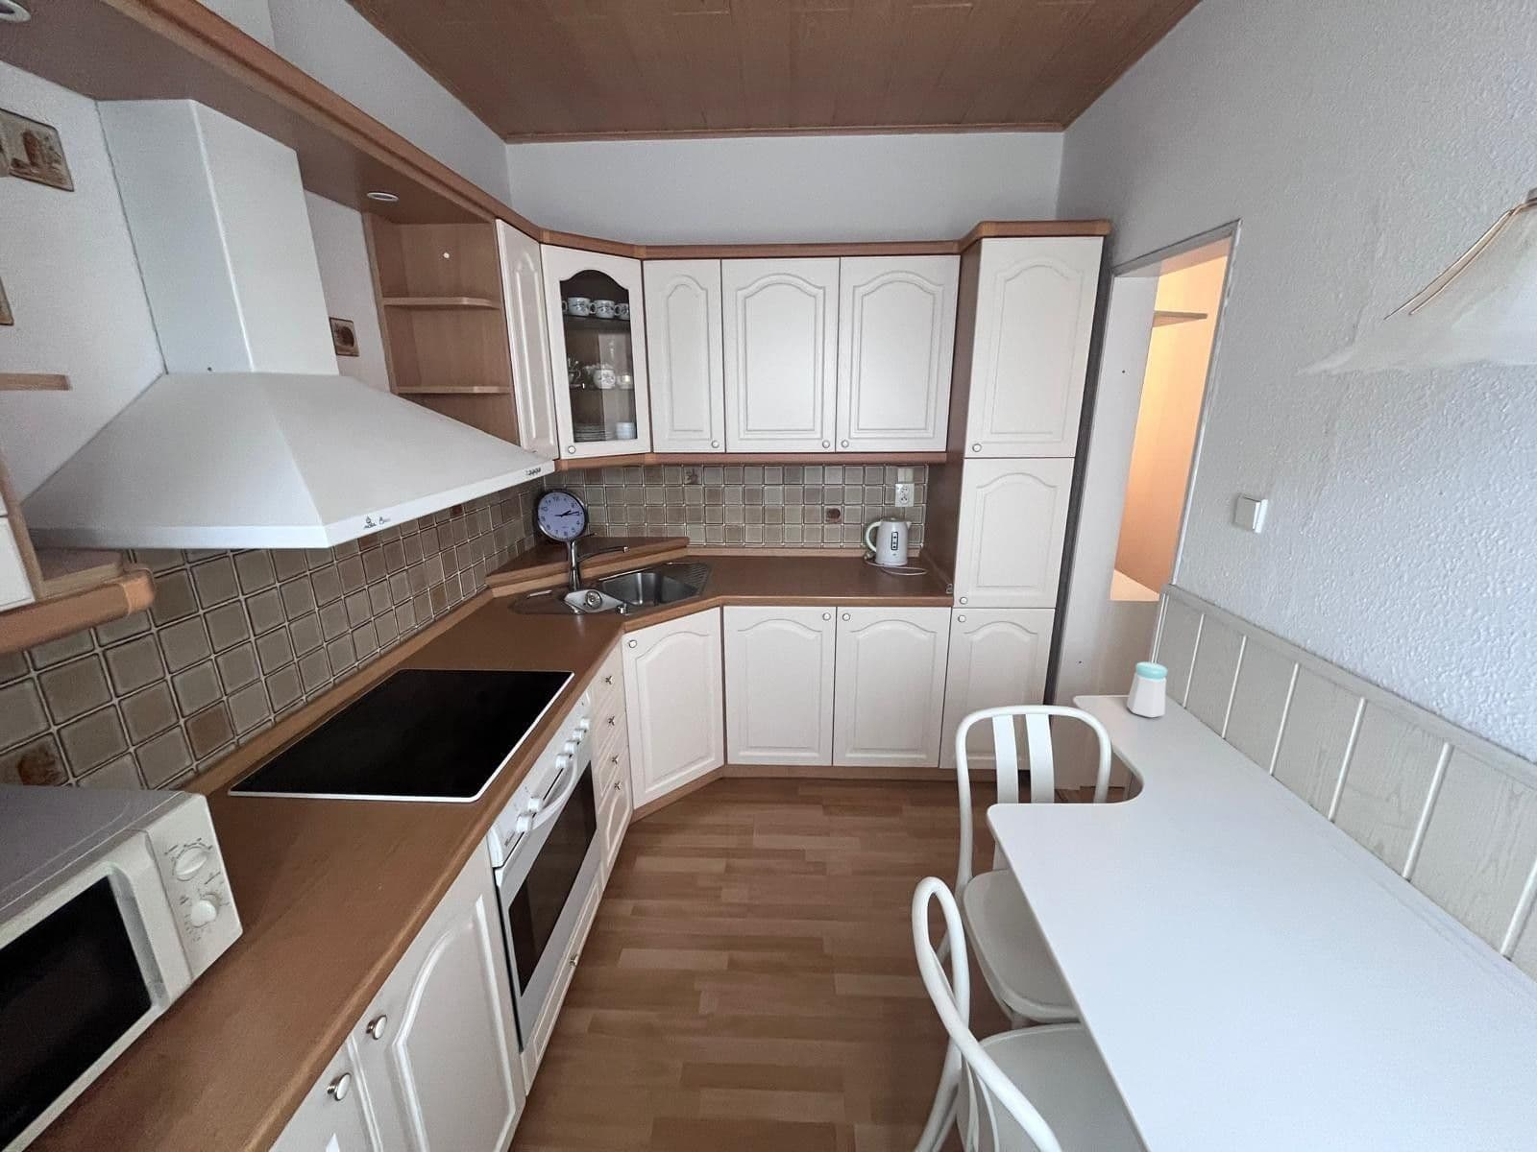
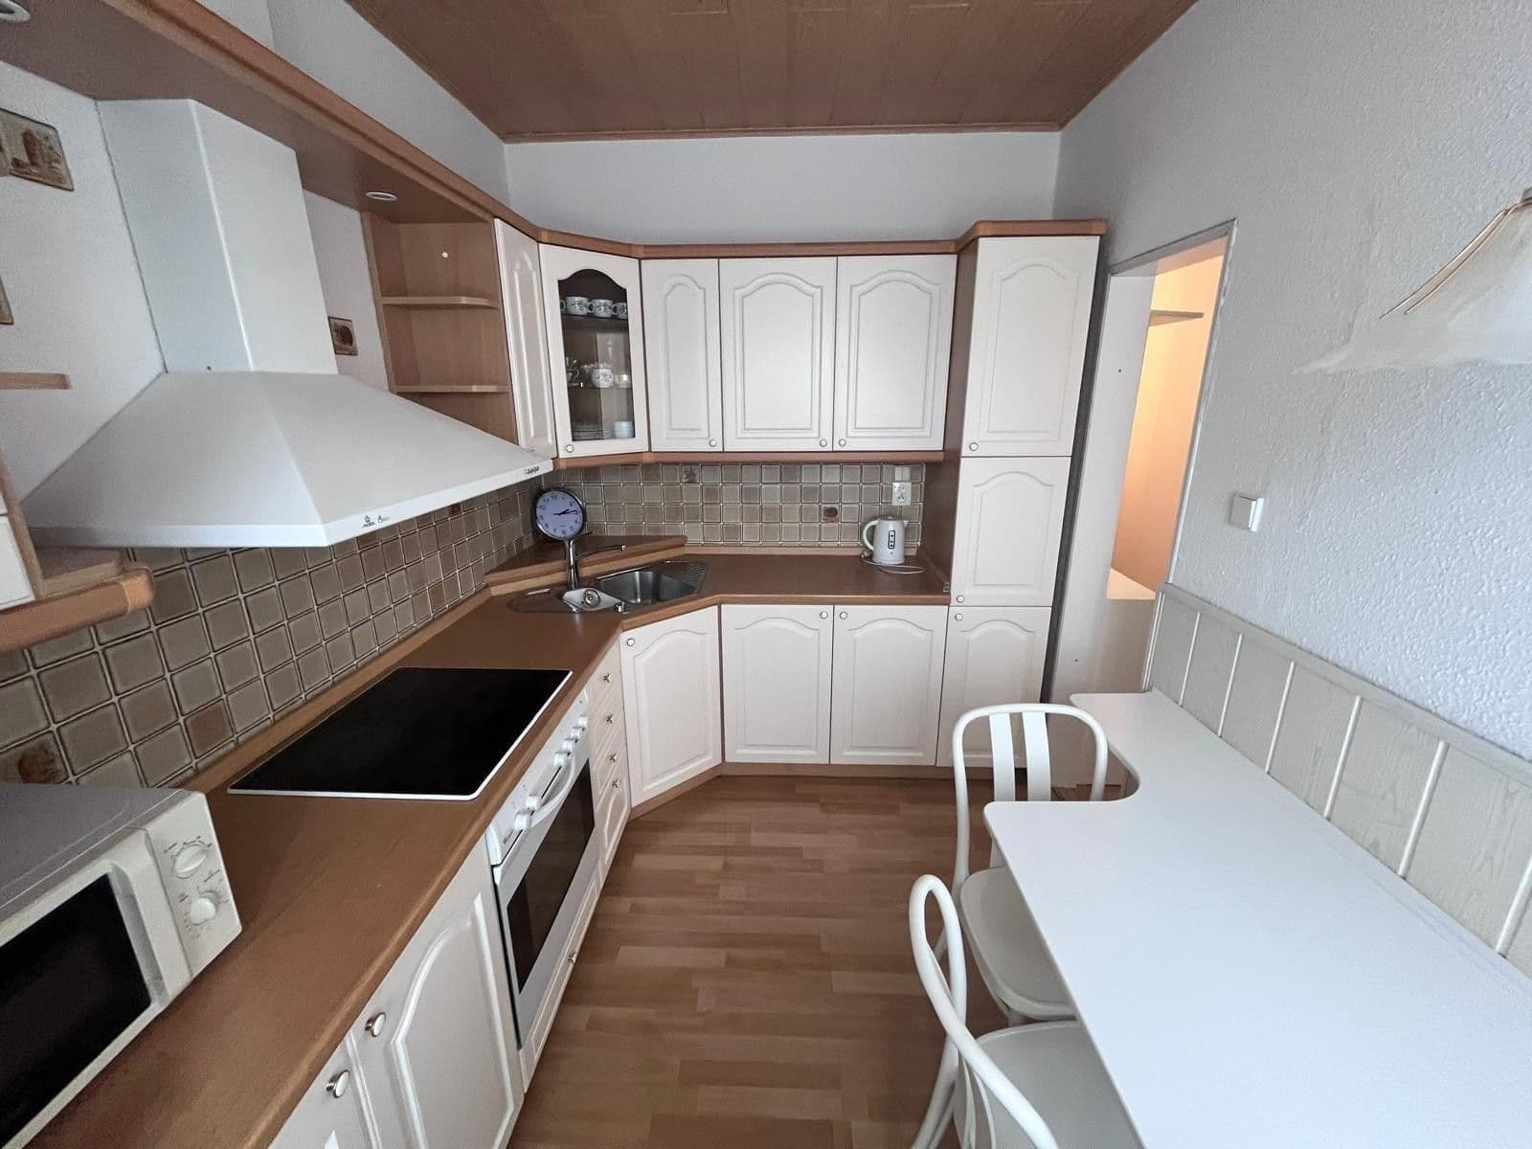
- salt shaker [1126,661,1168,718]
